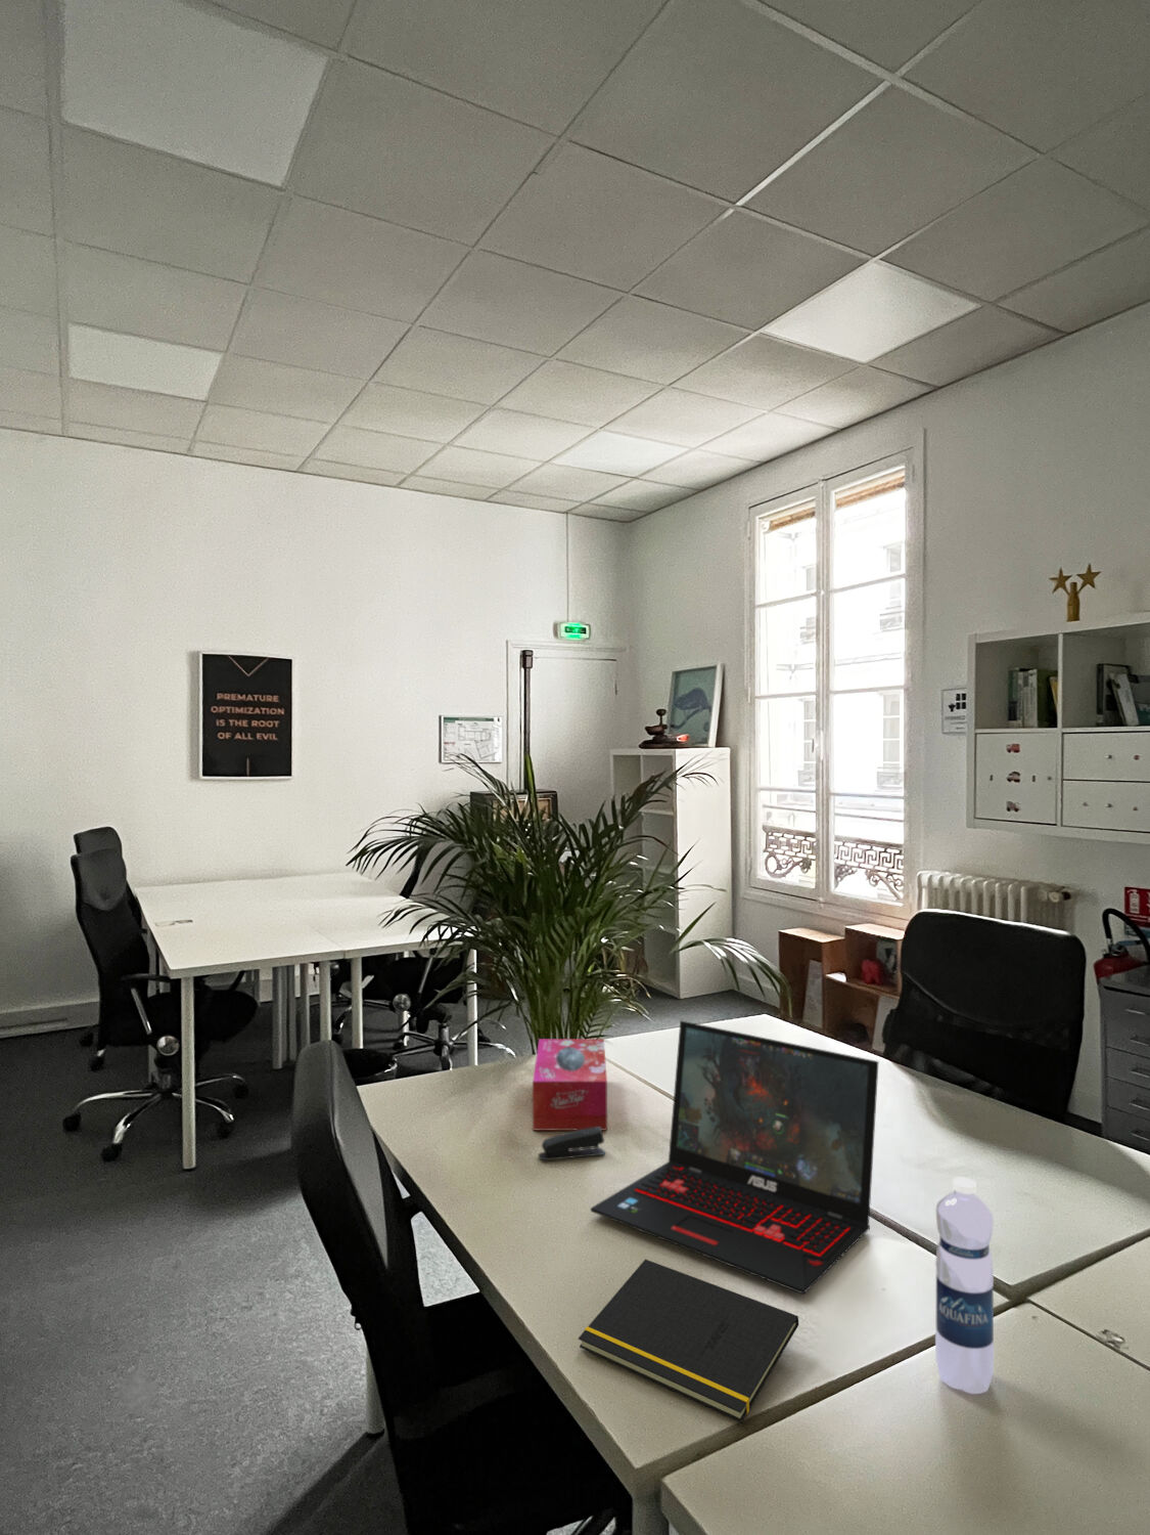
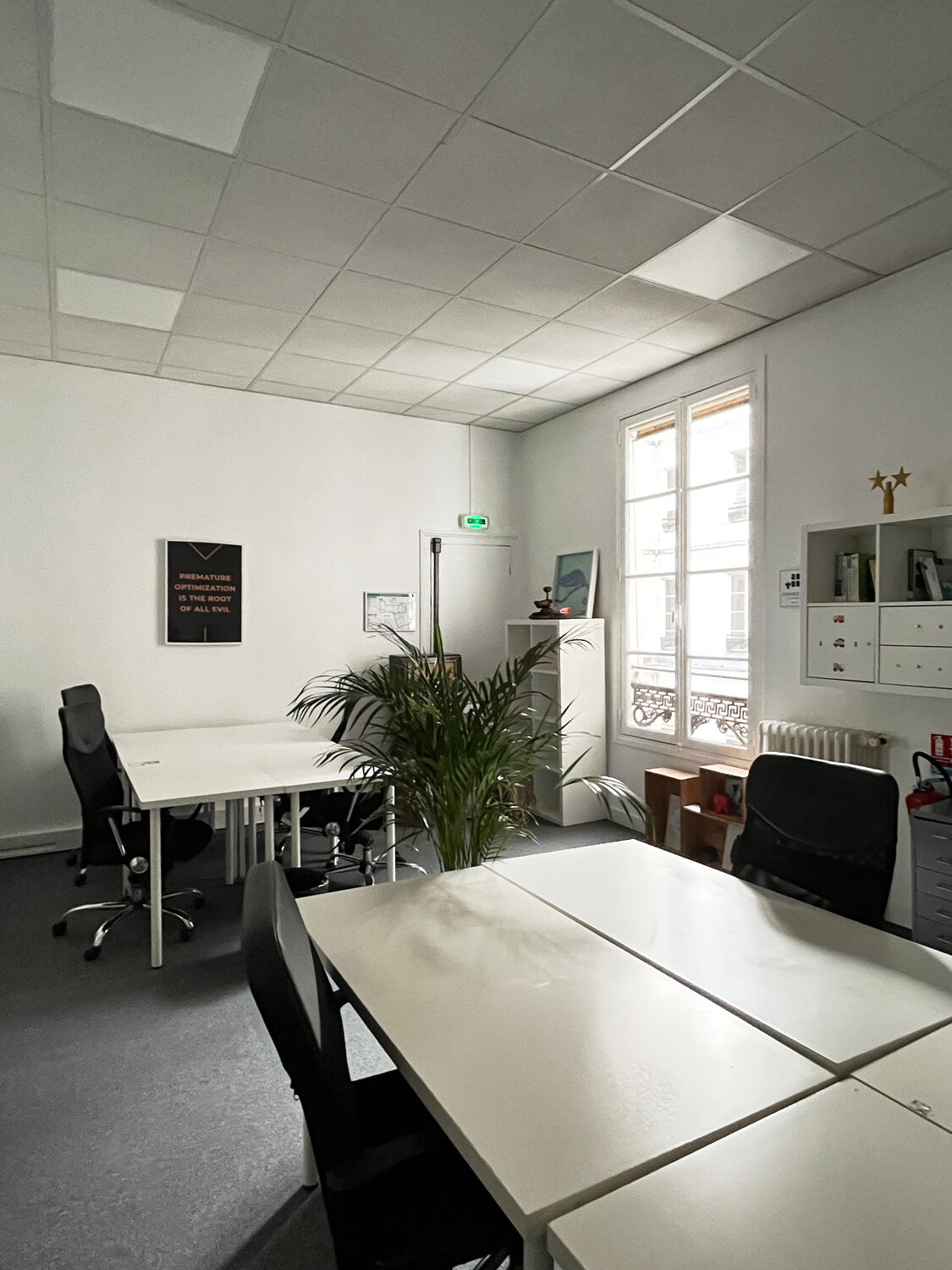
- notepad [577,1258,800,1423]
- tissue box [532,1038,609,1131]
- stapler [538,1126,606,1162]
- laptop [589,1019,881,1296]
- water bottle [934,1176,994,1395]
